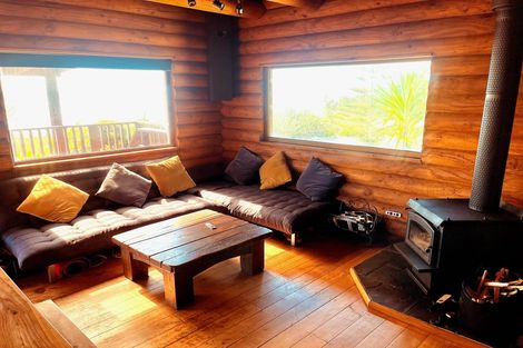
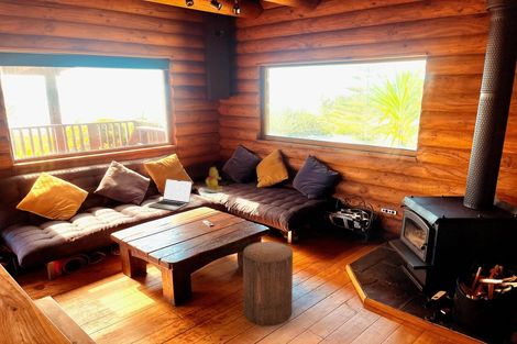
+ stool [242,241,294,326]
+ teddy bear [204,166,223,193]
+ laptop [147,178,194,212]
